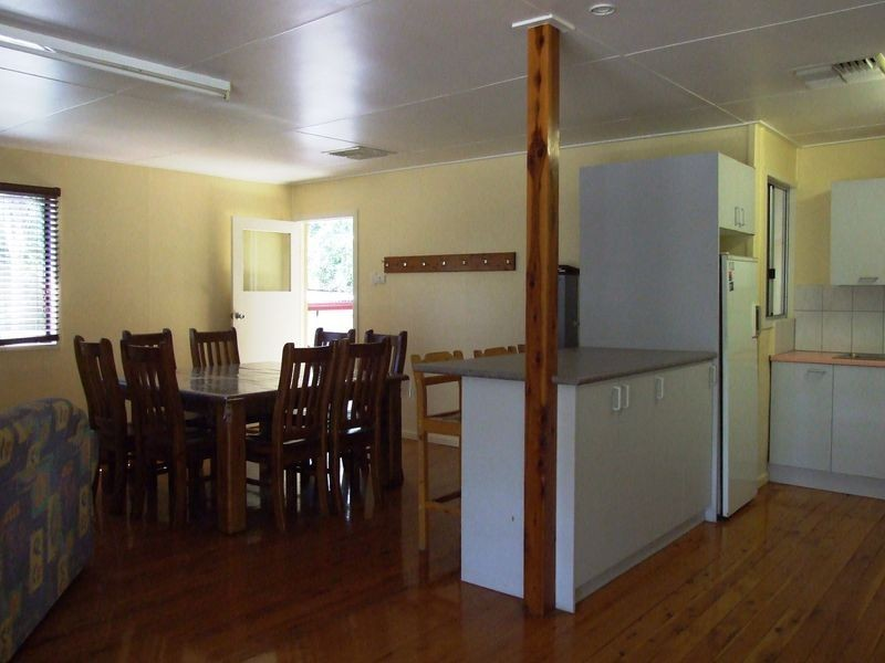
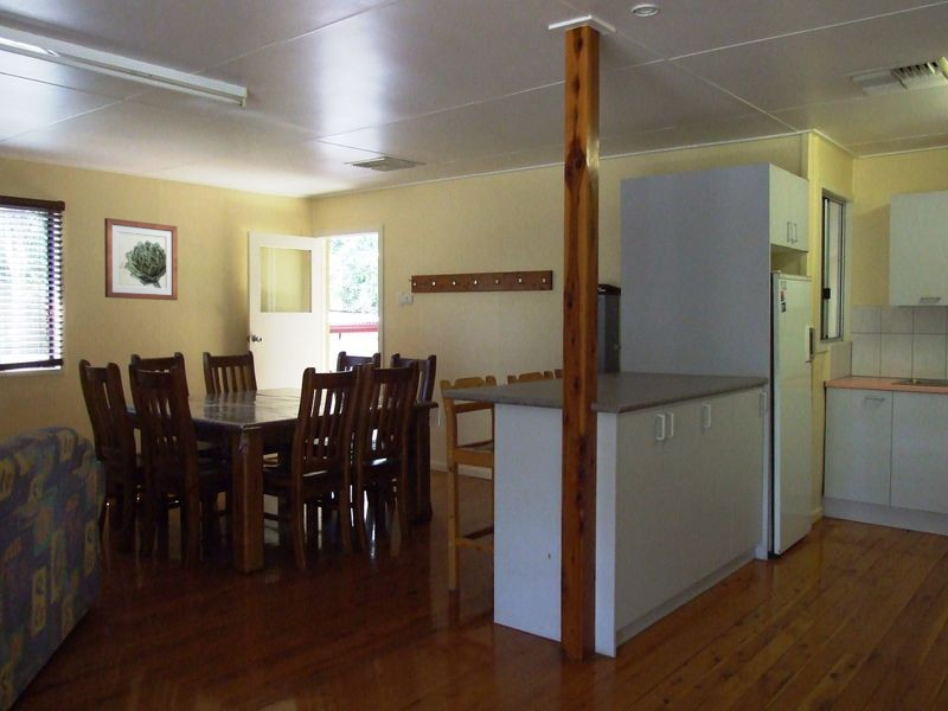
+ wall art [103,217,179,301]
